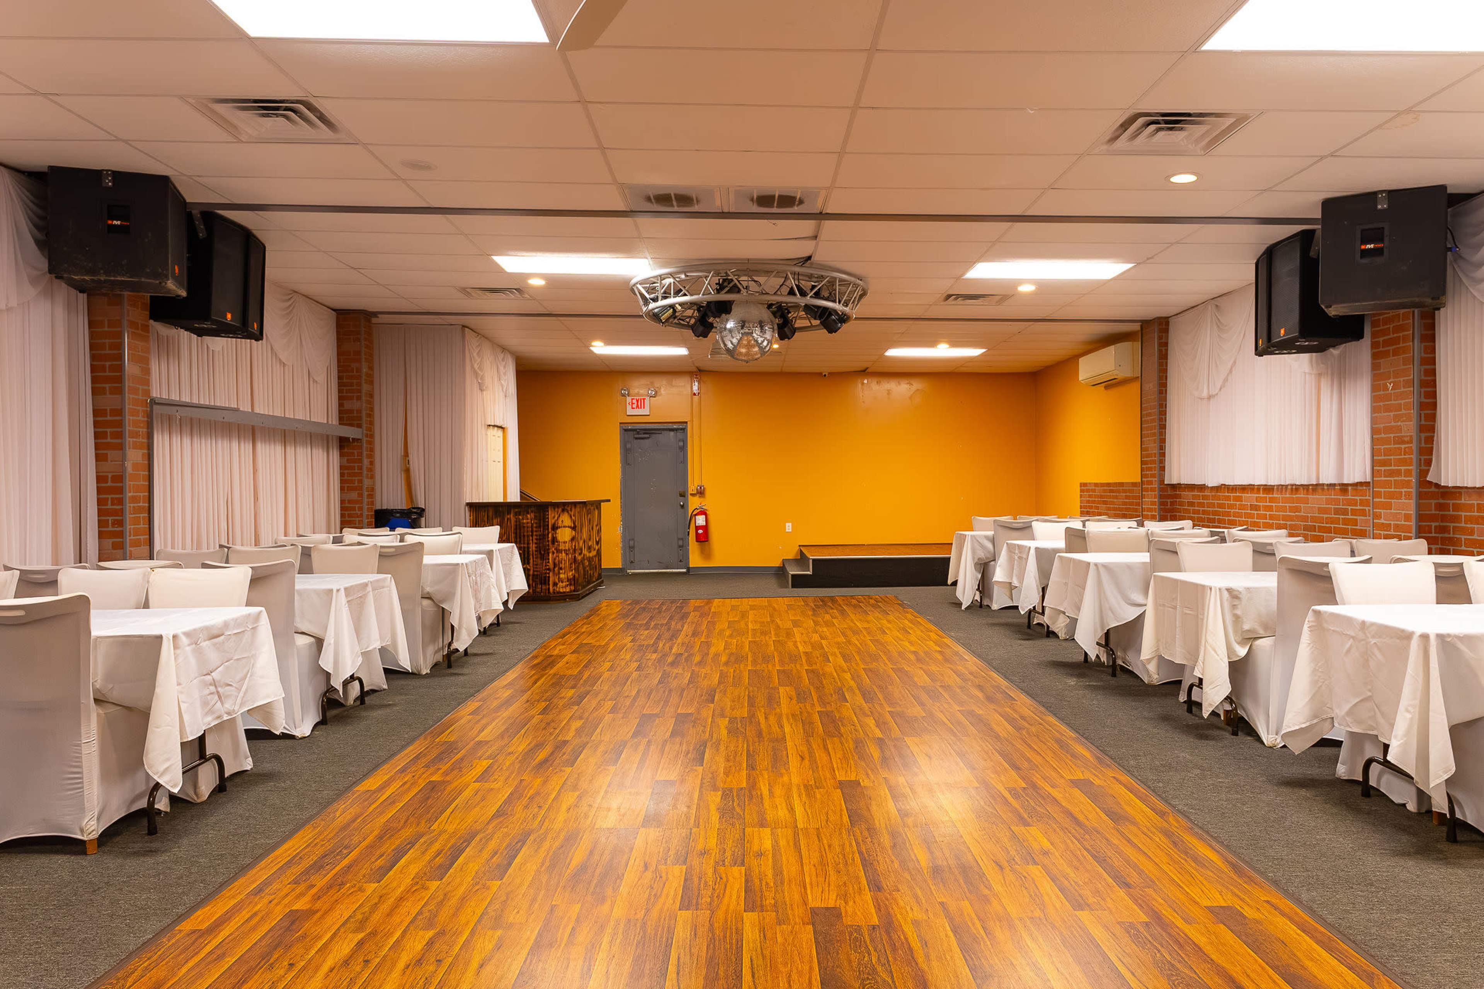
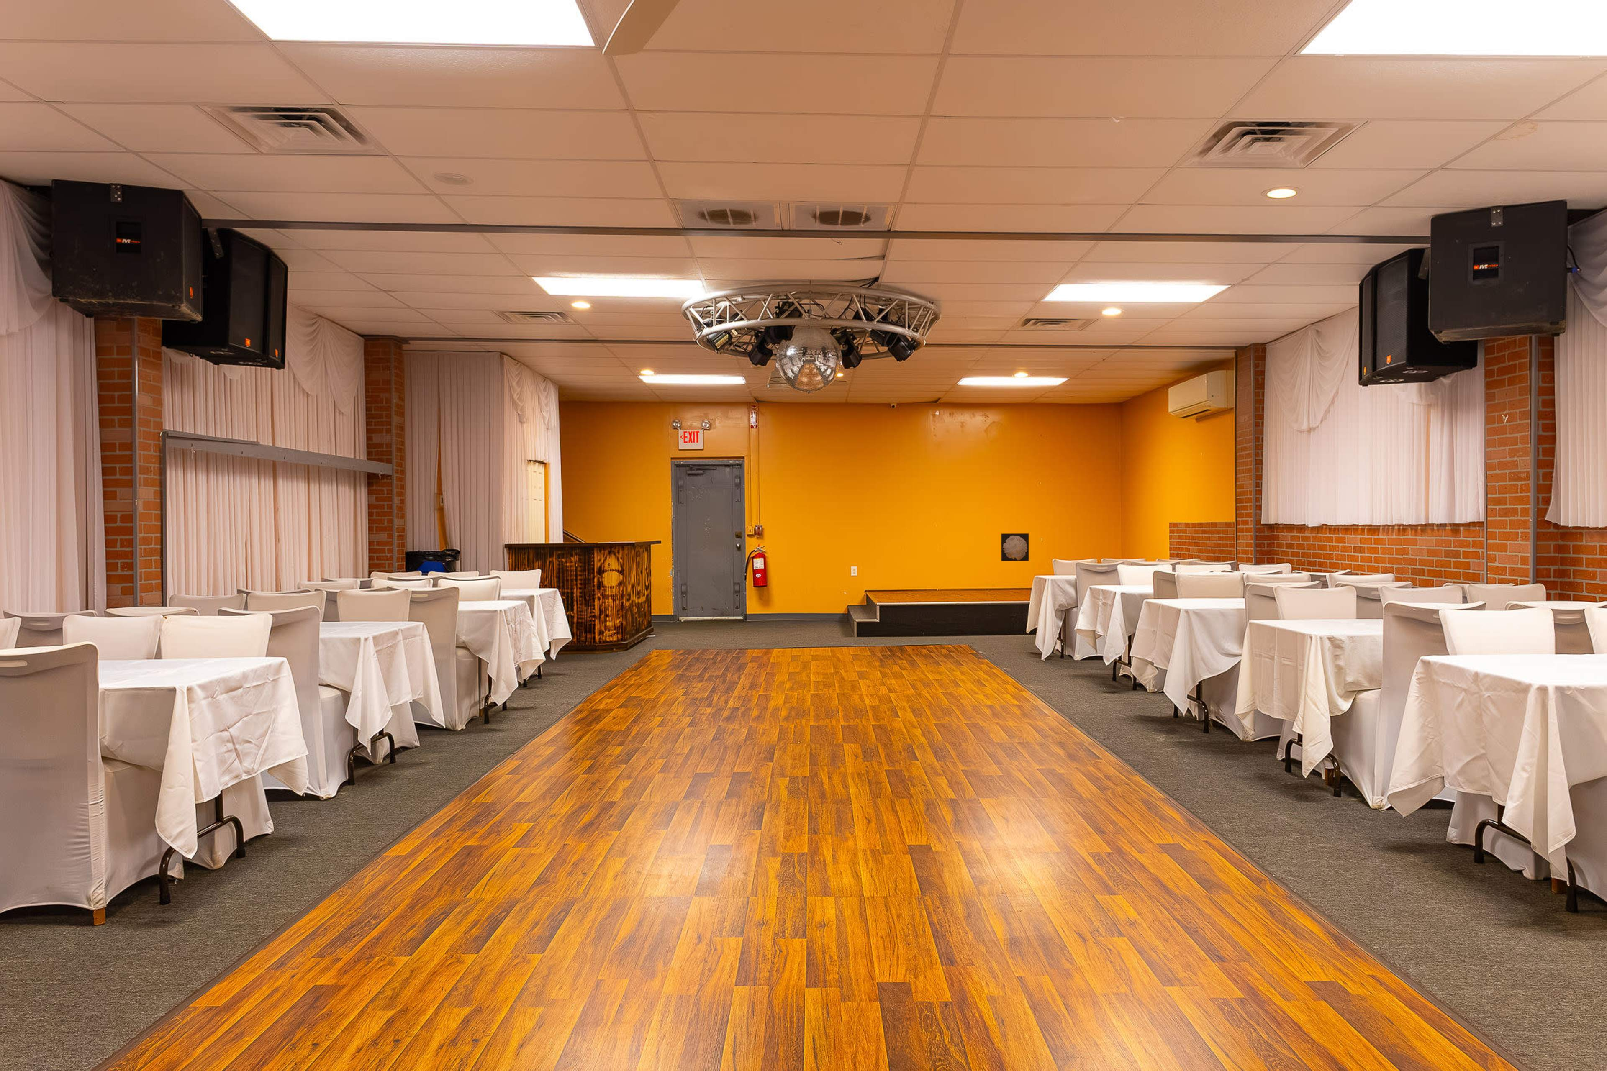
+ wall art [1001,533,1029,562]
